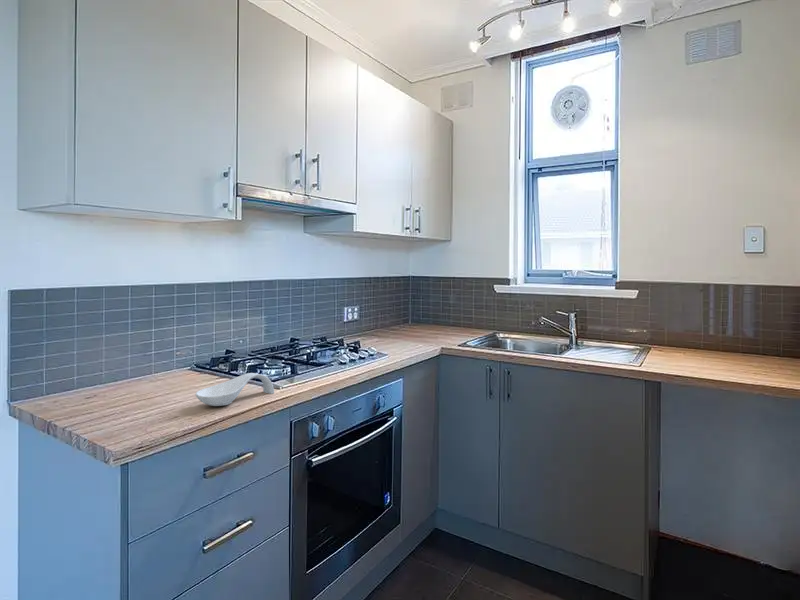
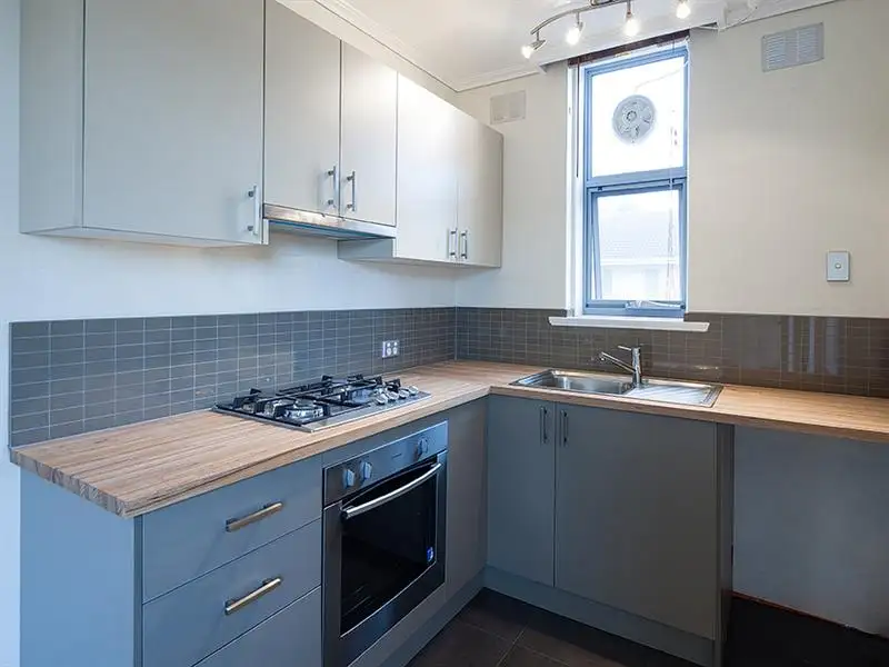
- spoon rest [195,372,275,407]
